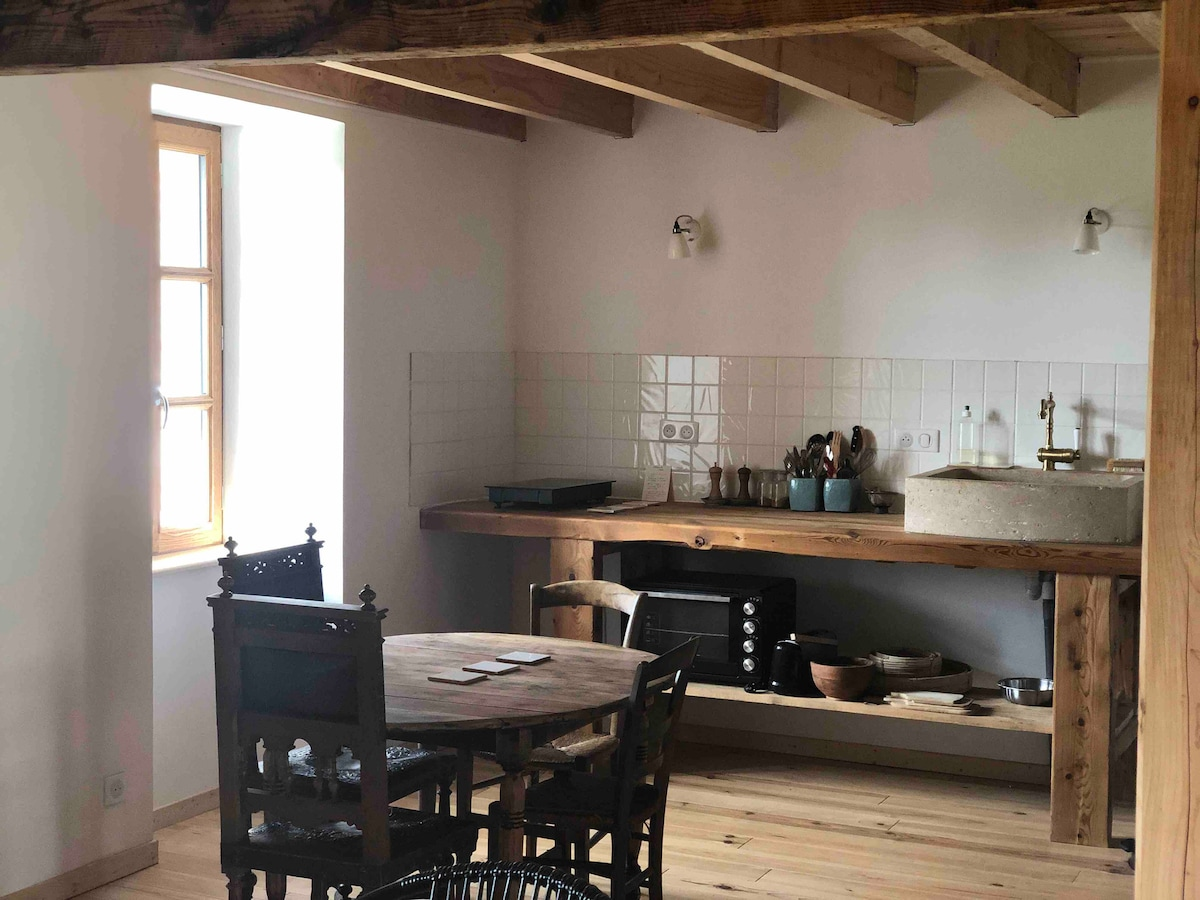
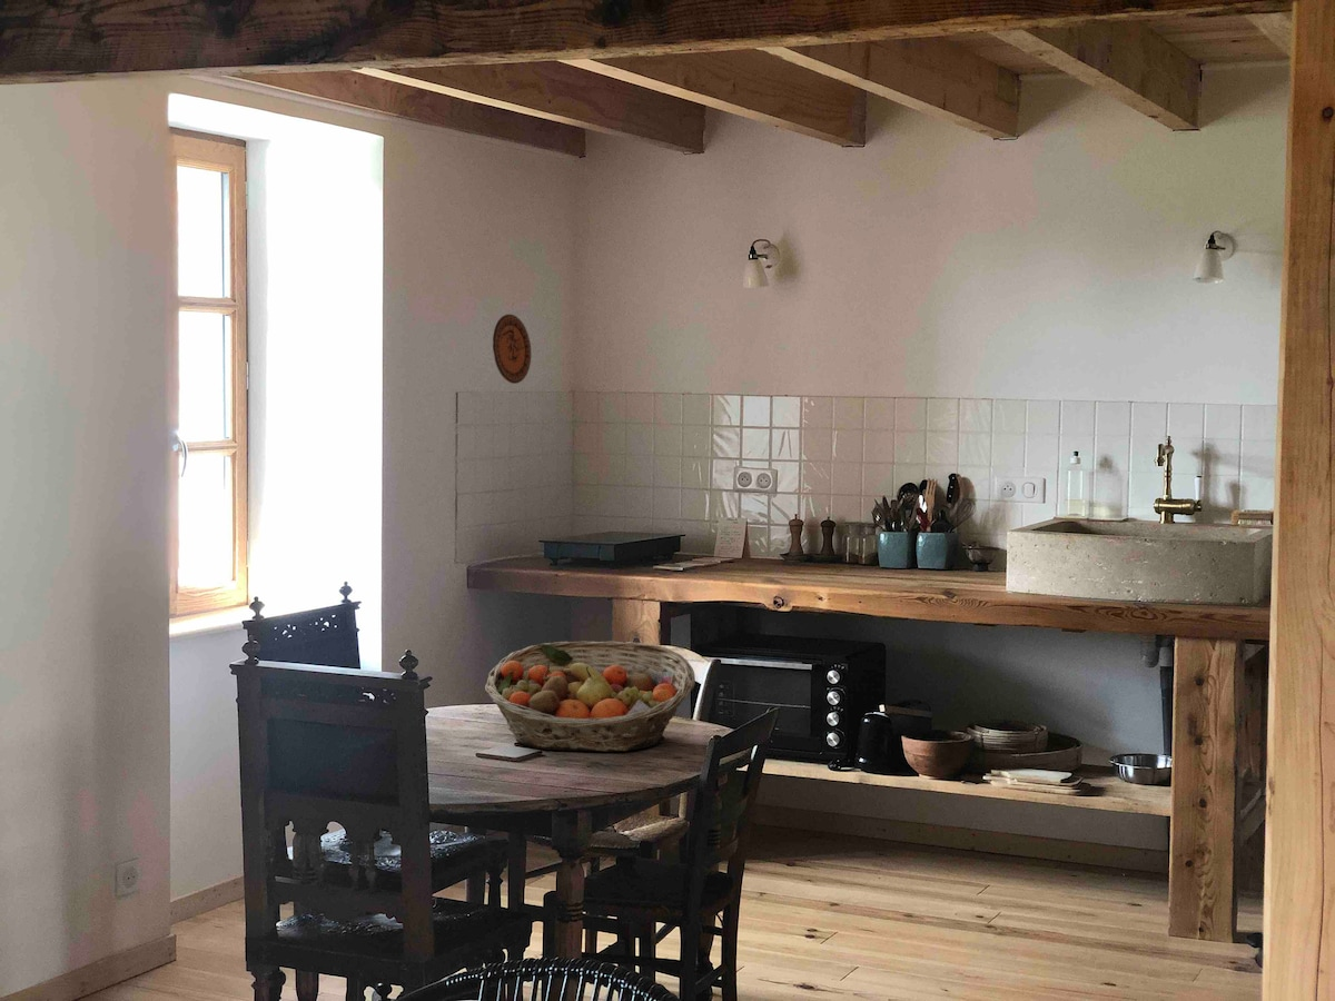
+ decorative plate [492,314,532,385]
+ fruit basket [484,641,696,753]
